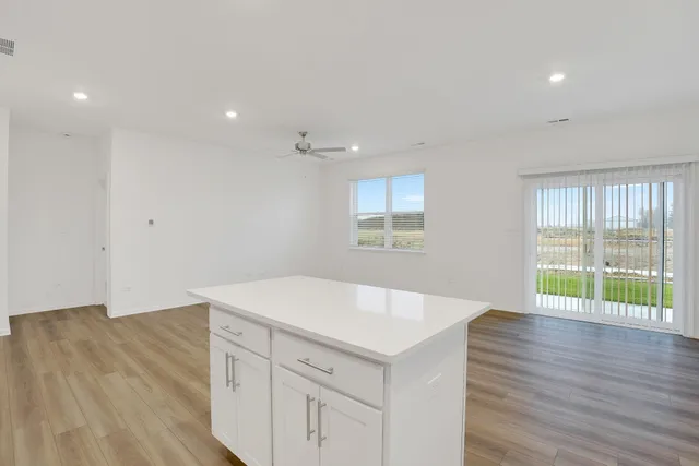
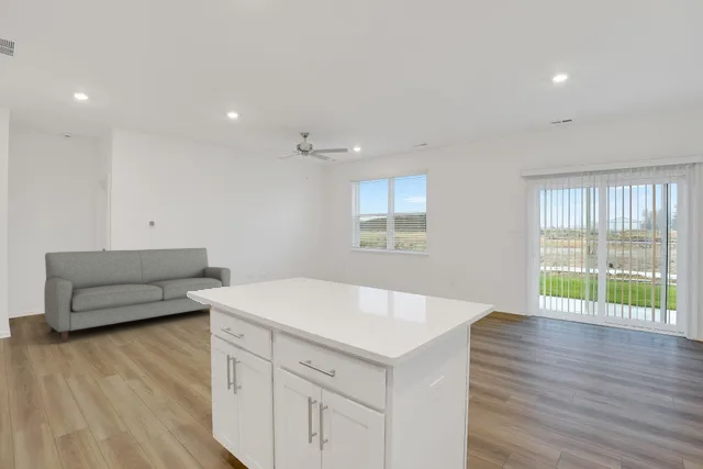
+ sofa [43,247,232,343]
